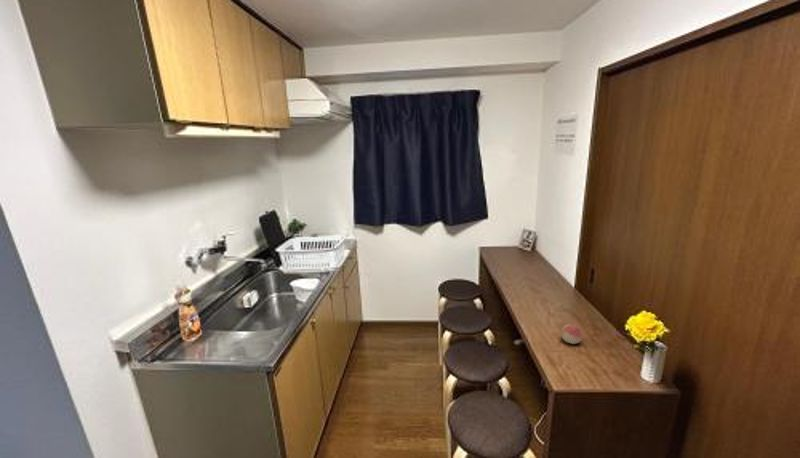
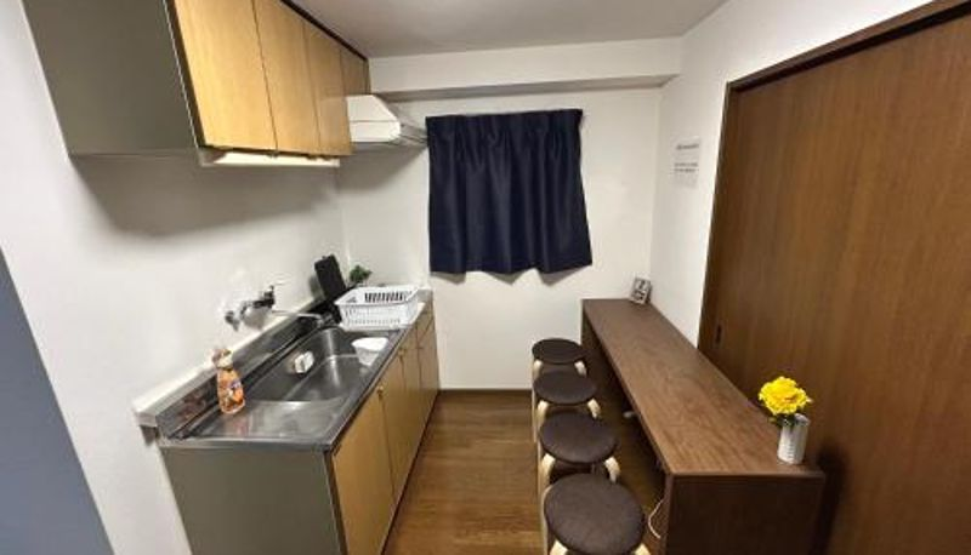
- fruit [561,323,584,345]
